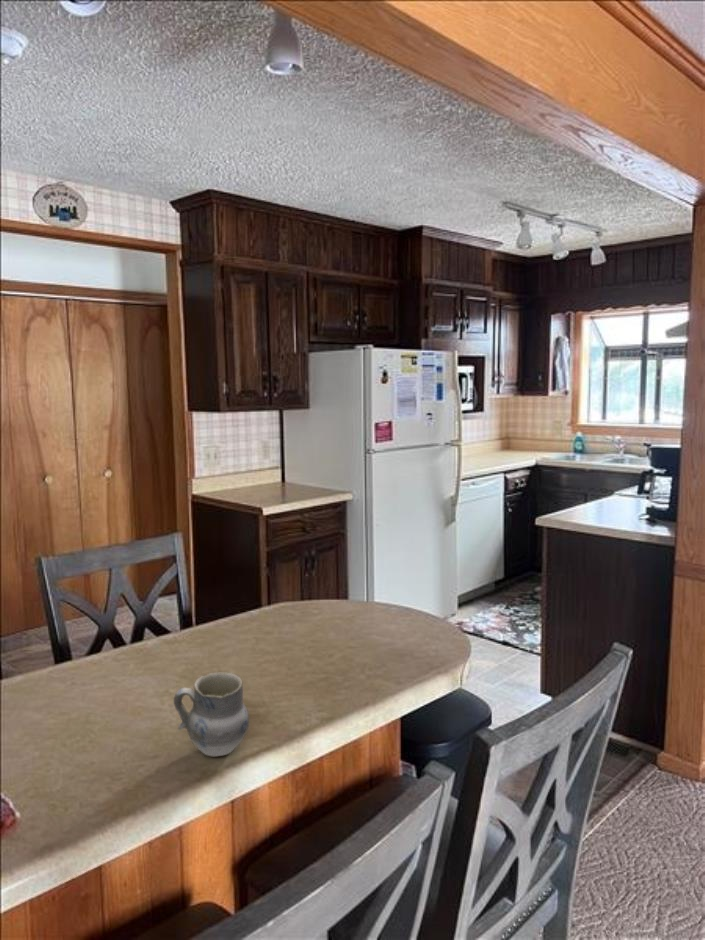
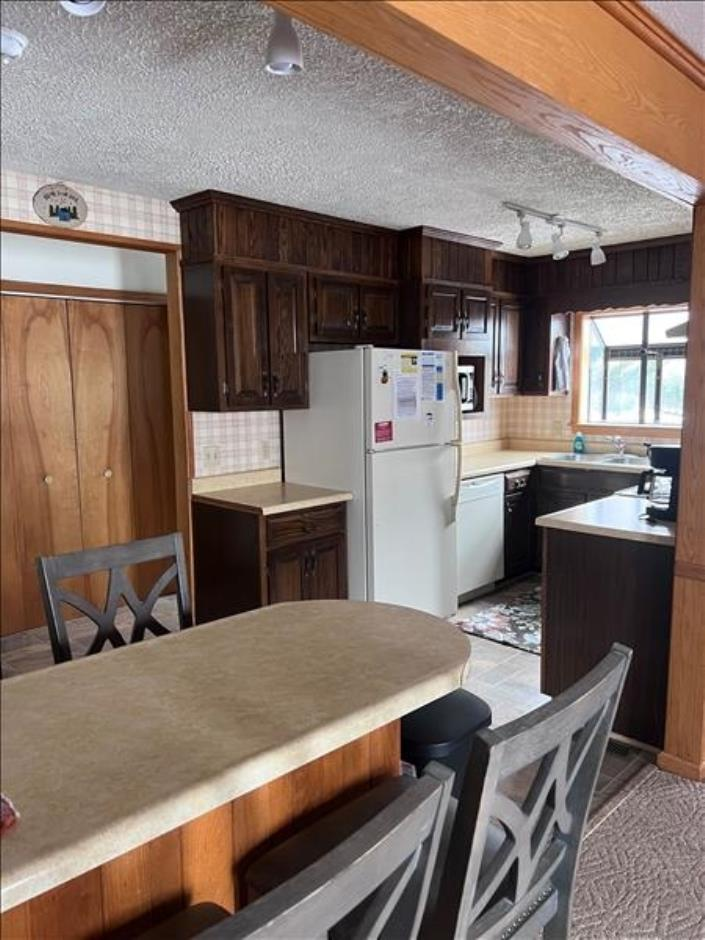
- cup [173,672,250,757]
